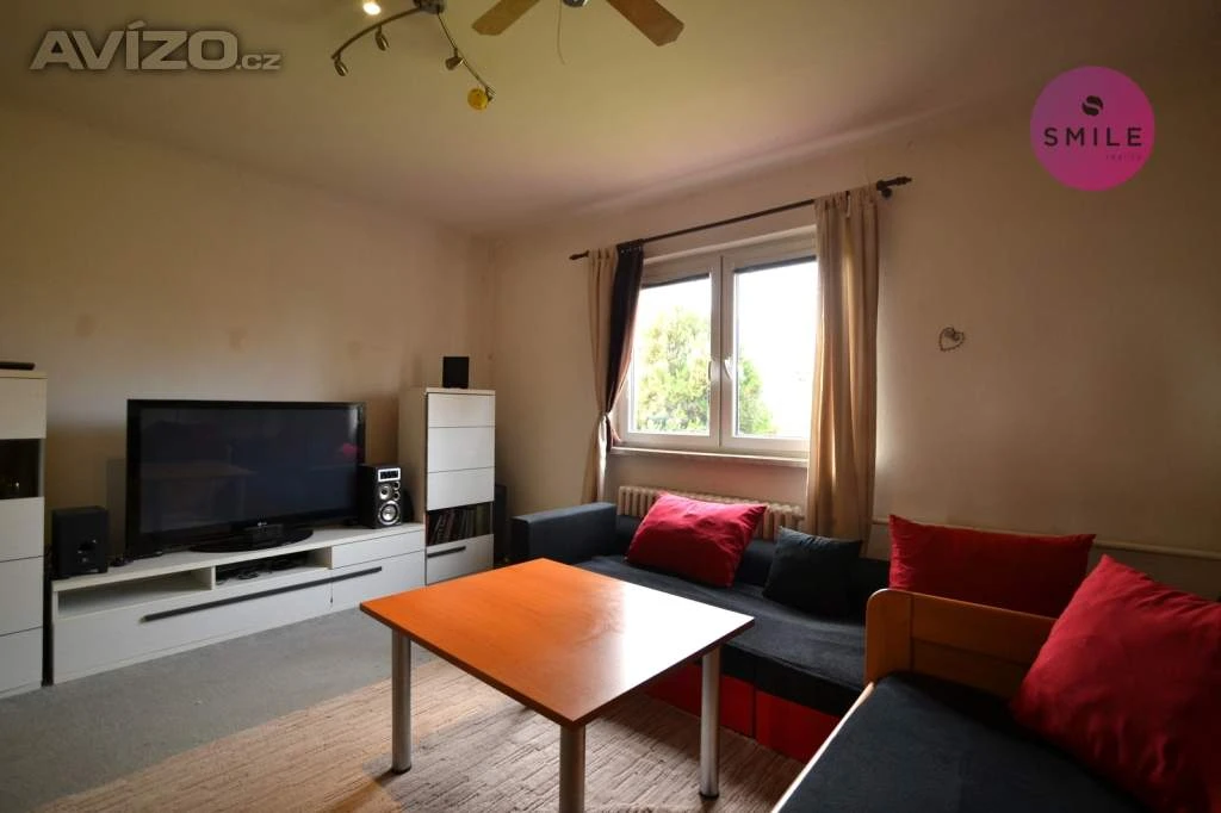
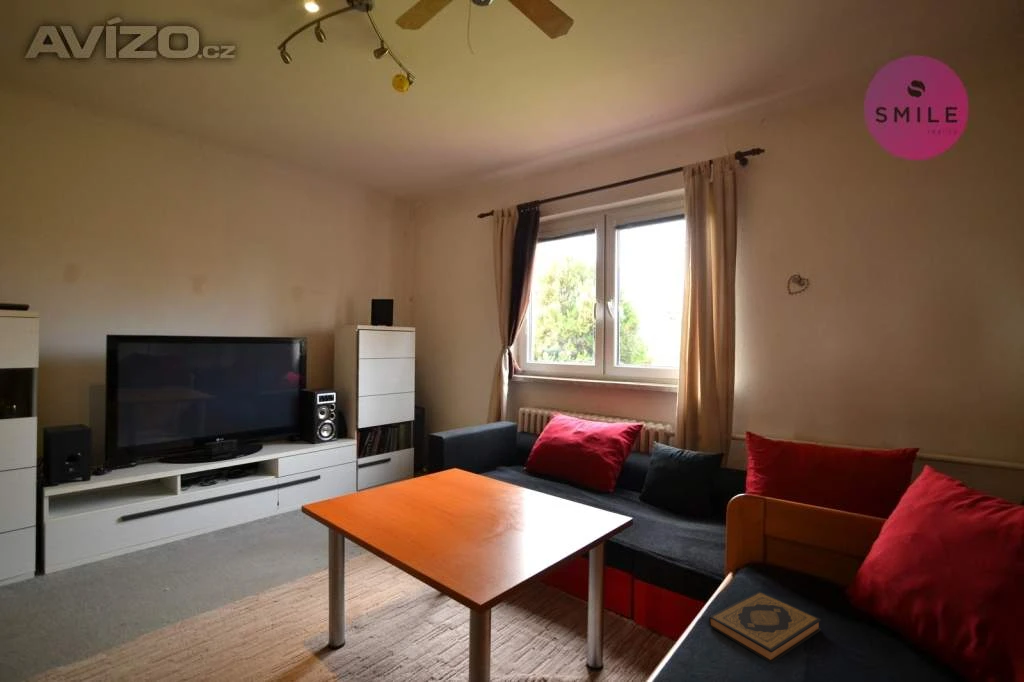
+ hardback book [708,590,822,664]
